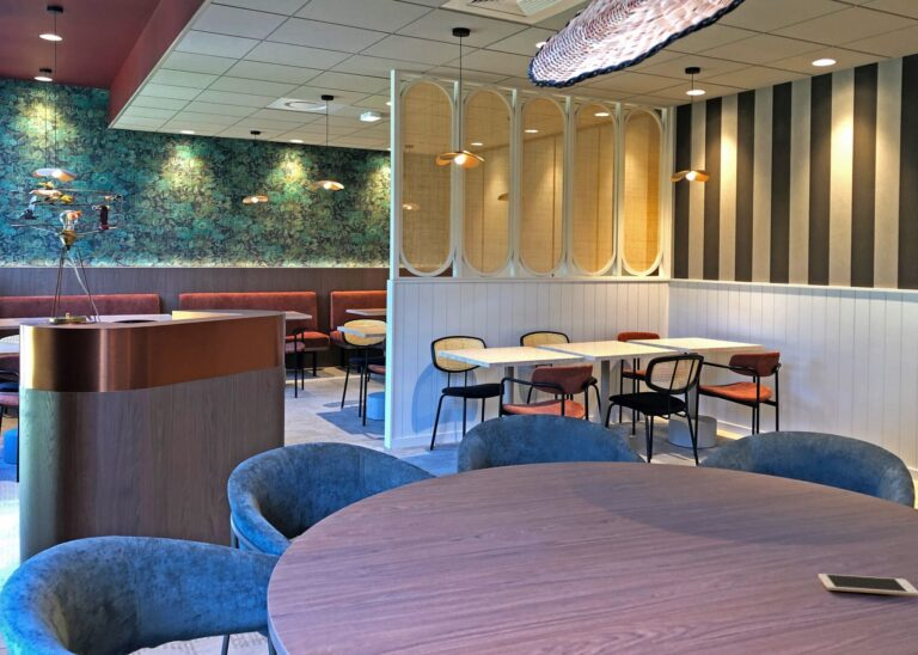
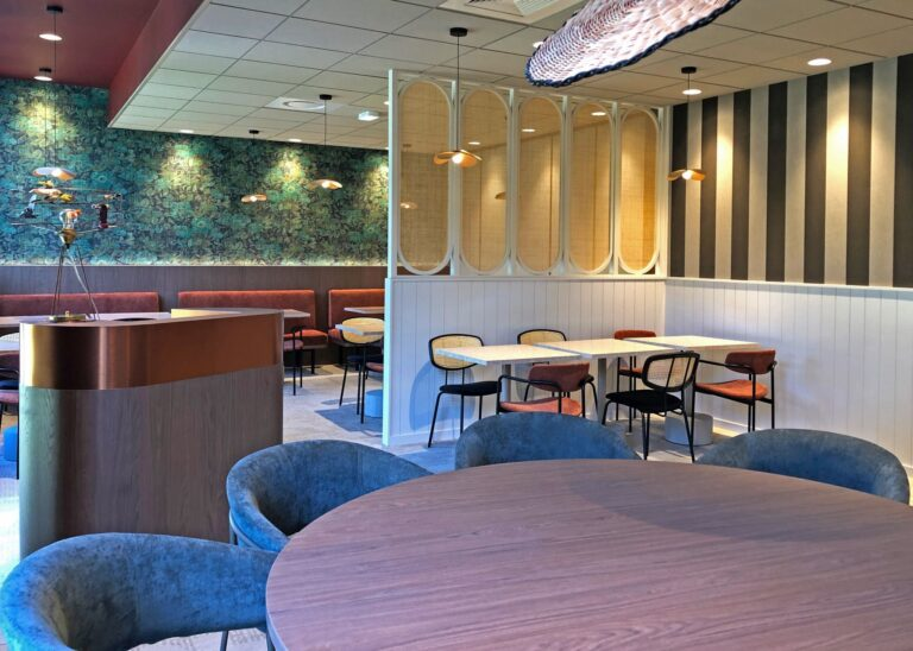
- cell phone [818,573,918,598]
